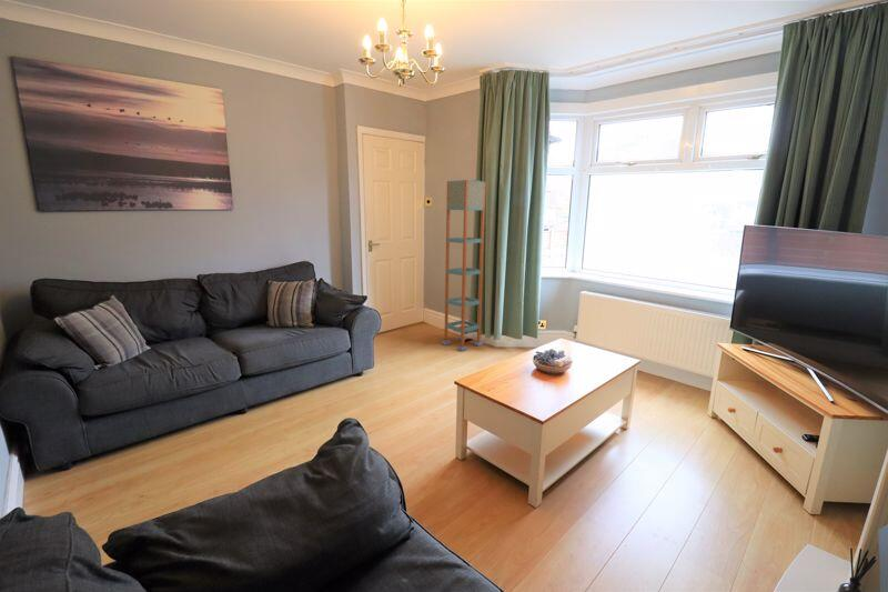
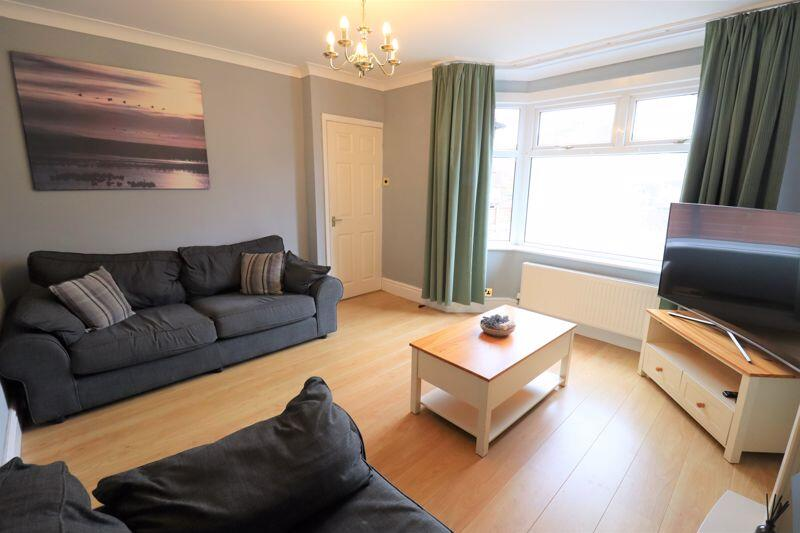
- shelving unit [441,179,486,352]
